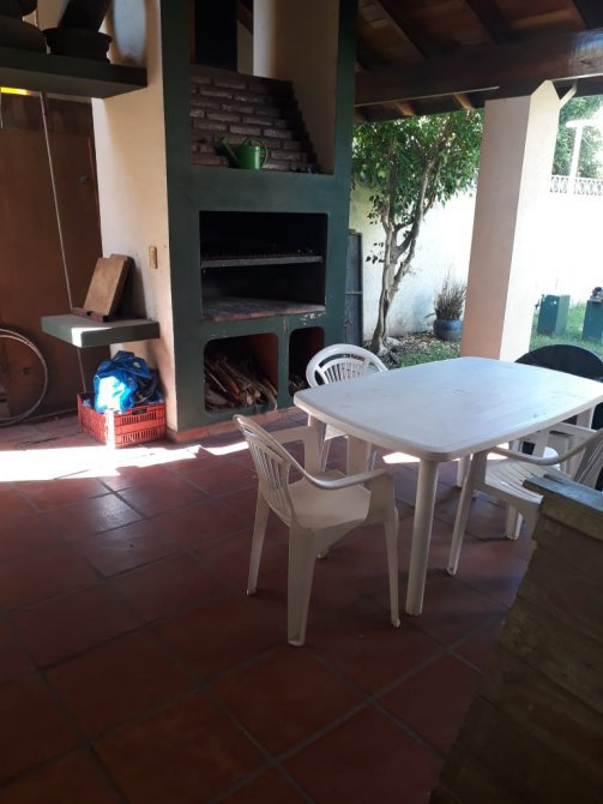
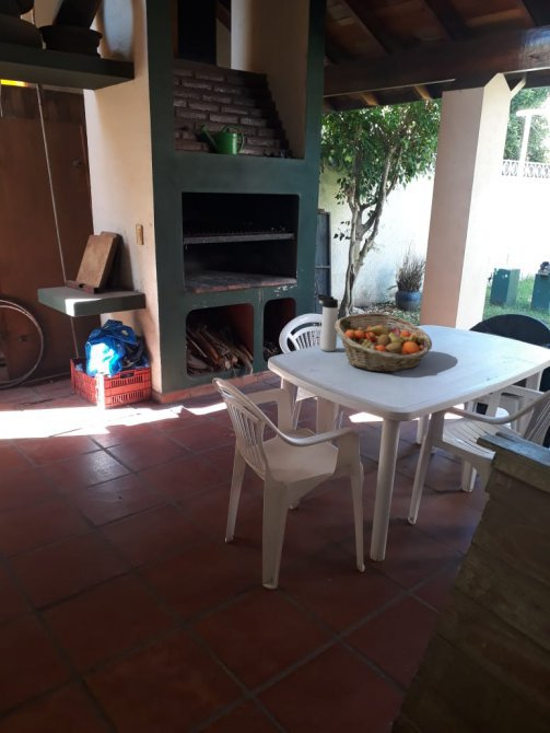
+ thermos bottle [316,293,339,352]
+ fruit basket [335,312,433,373]
